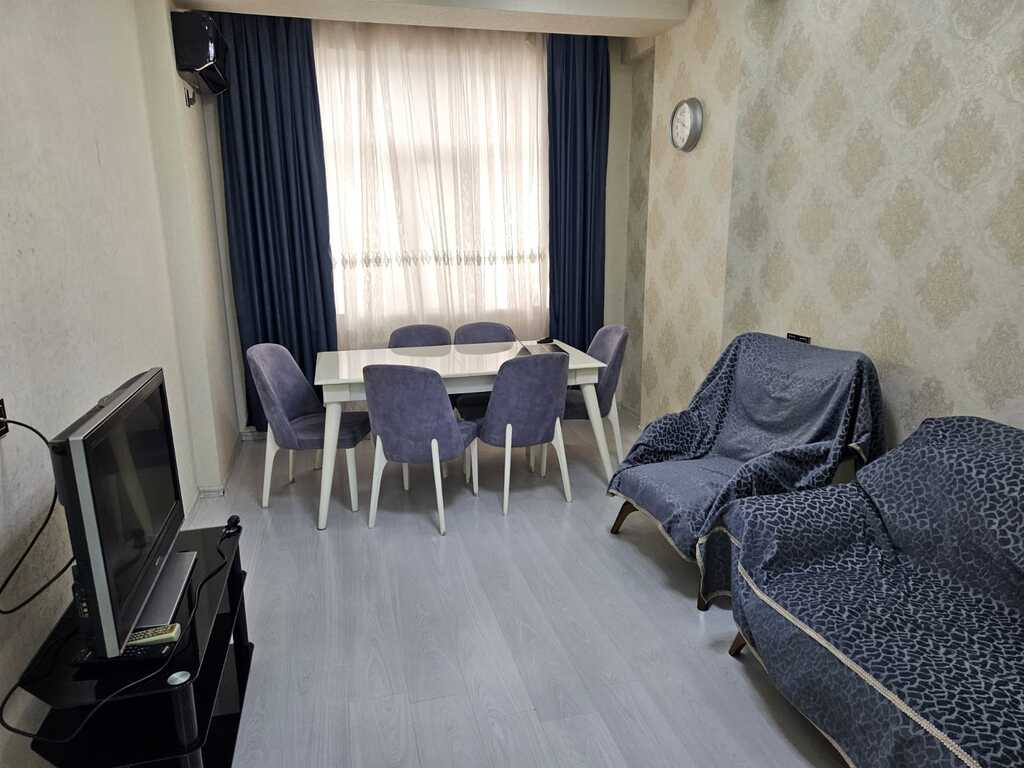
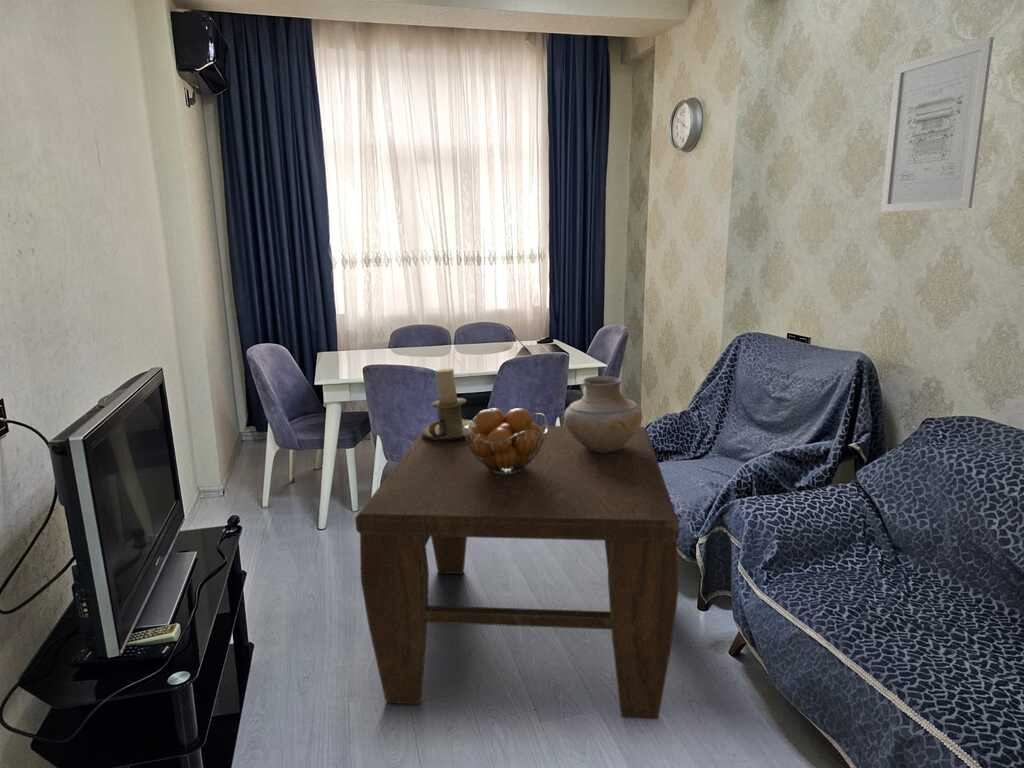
+ coffee table [354,424,680,720]
+ vase [563,375,643,452]
+ candle holder [420,367,474,440]
+ wall art [880,36,995,213]
+ fruit basket [462,407,549,475]
